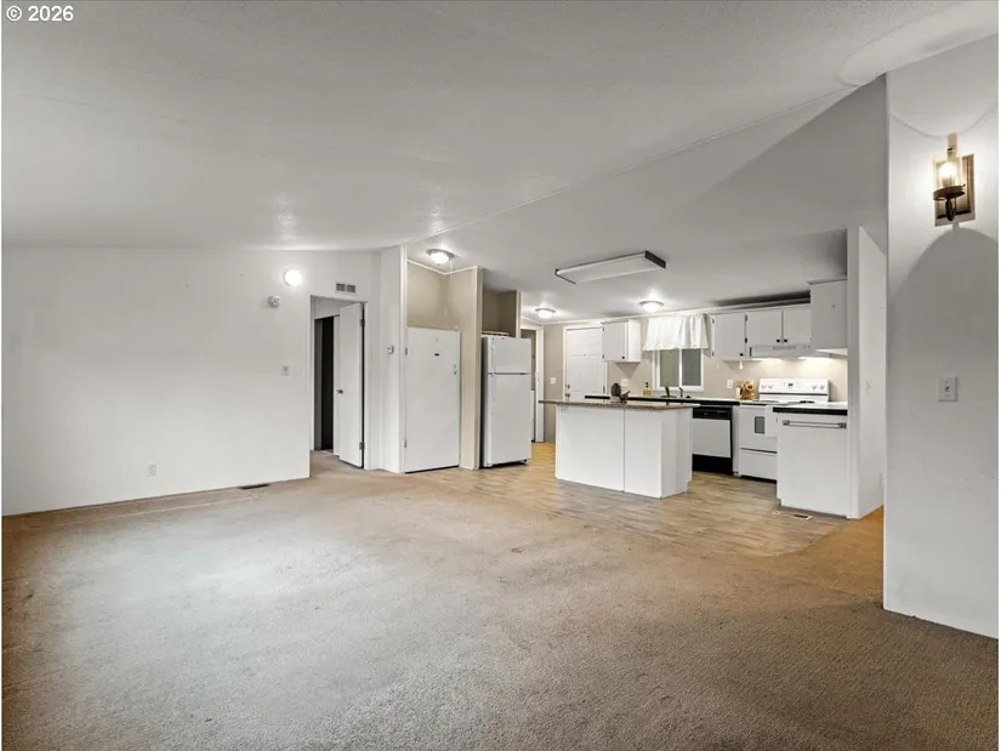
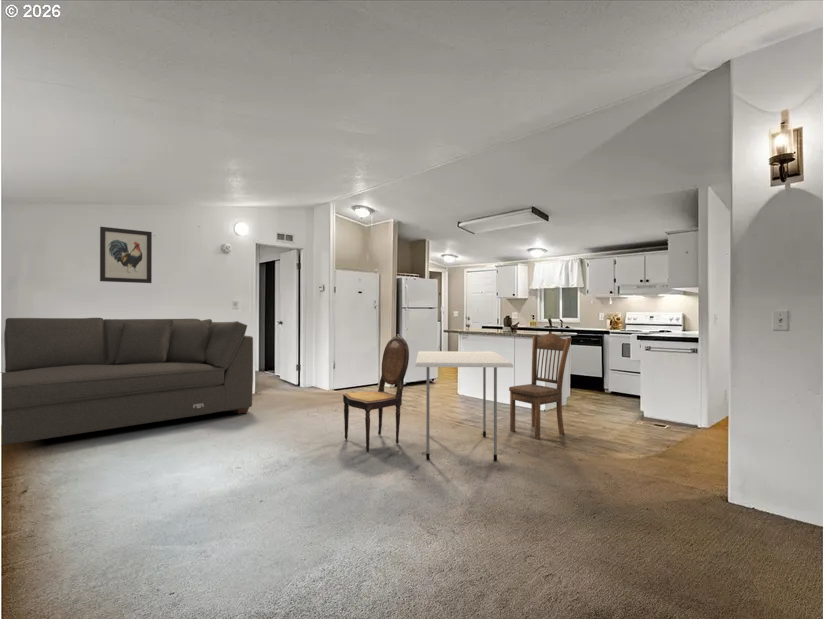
+ wall art [99,226,153,284]
+ sofa [1,317,254,446]
+ dining chair [508,333,573,440]
+ dining chair [342,333,410,453]
+ dining table [414,350,514,462]
